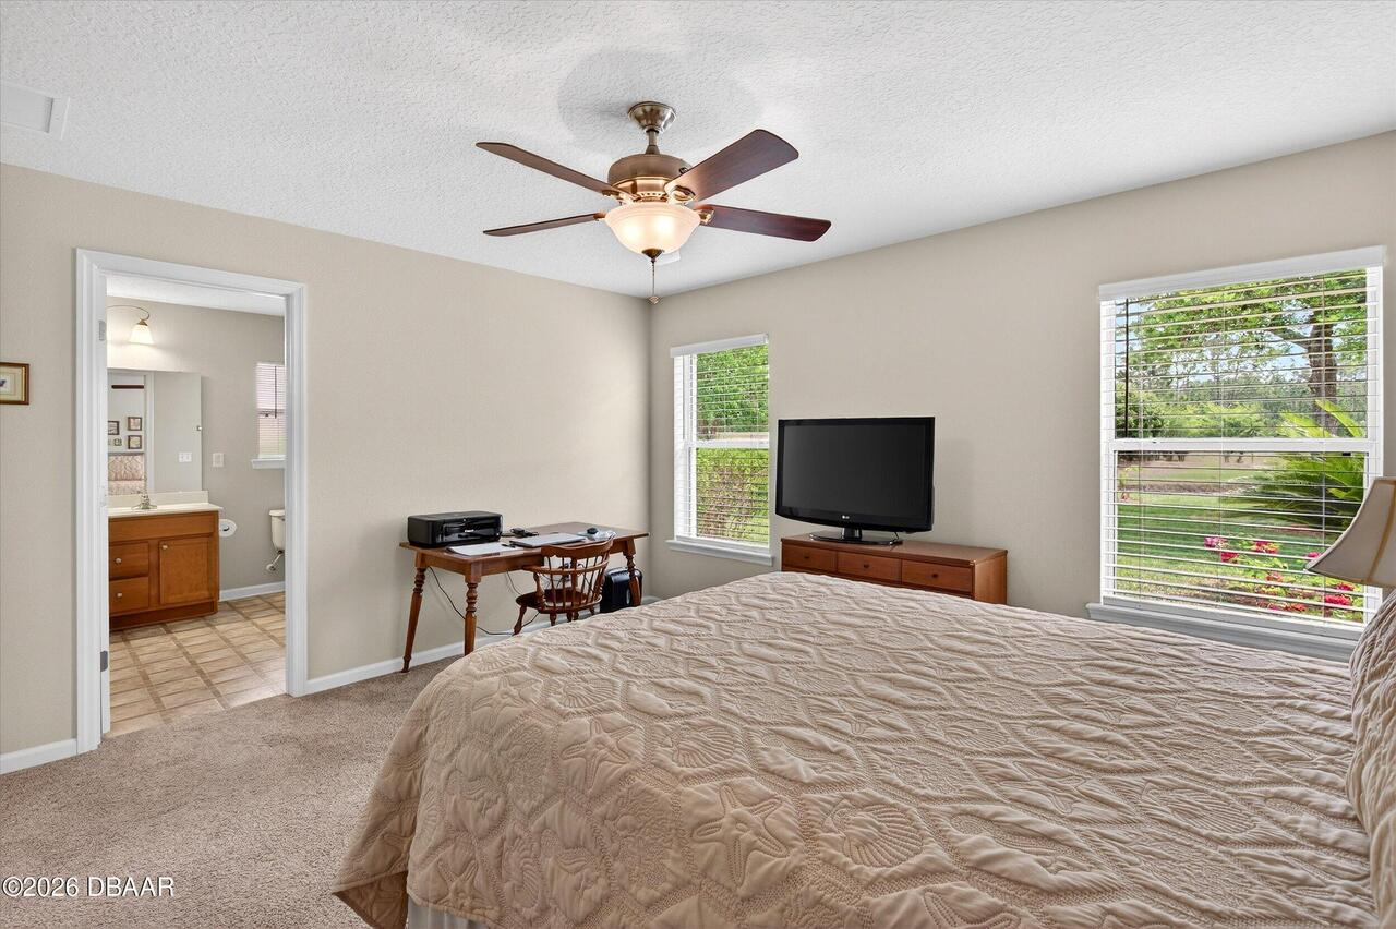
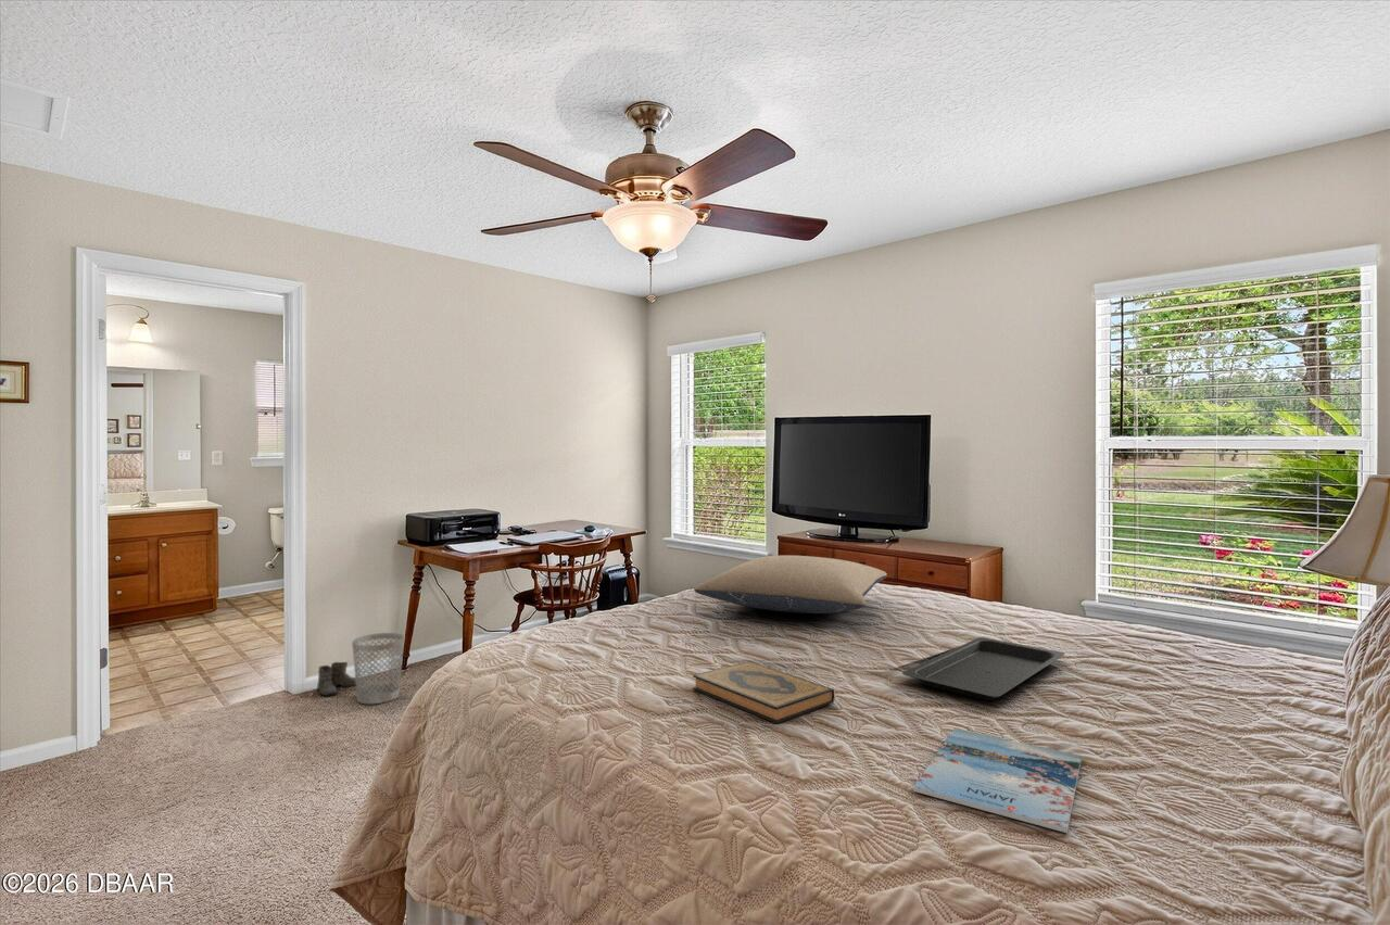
+ hardback book [692,660,835,724]
+ wastebasket [351,632,405,705]
+ boots [314,661,361,697]
+ serving tray [901,636,1066,701]
+ magazine [912,727,1083,834]
+ pillow [693,555,888,614]
